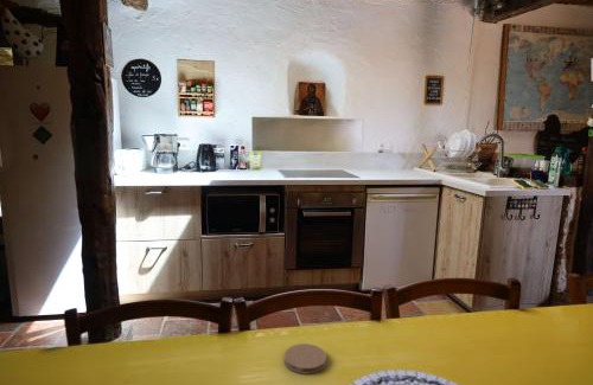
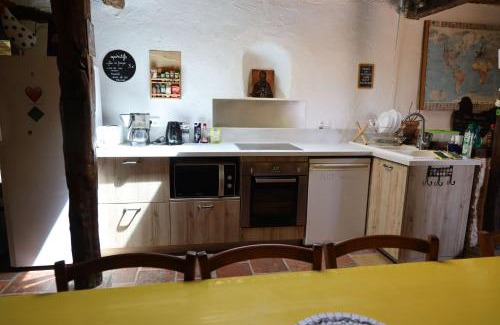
- coaster [283,342,329,376]
